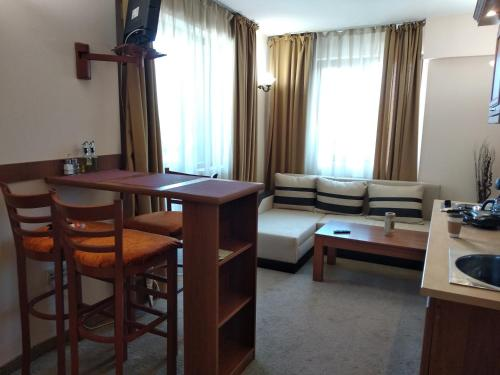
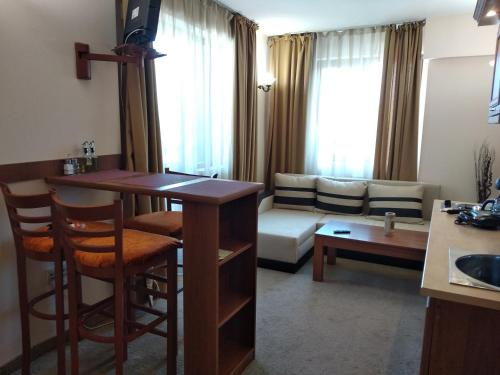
- coffee cup [446,212,465,238]
